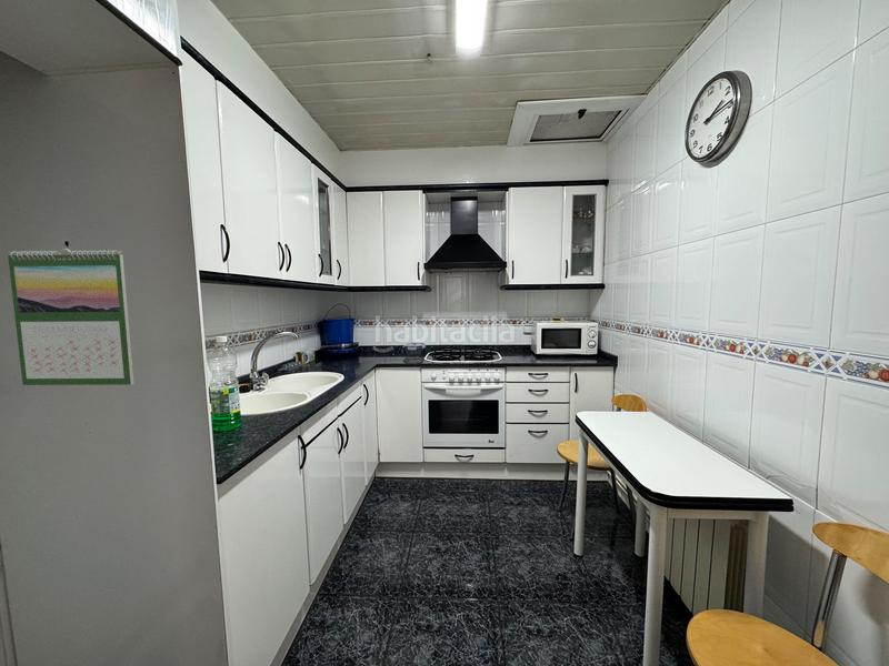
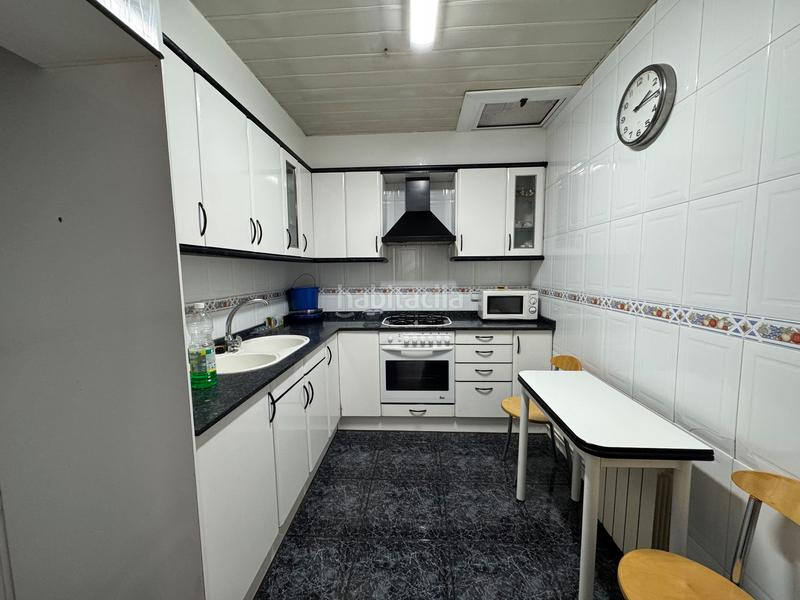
- calendar [7,248,134,386]
